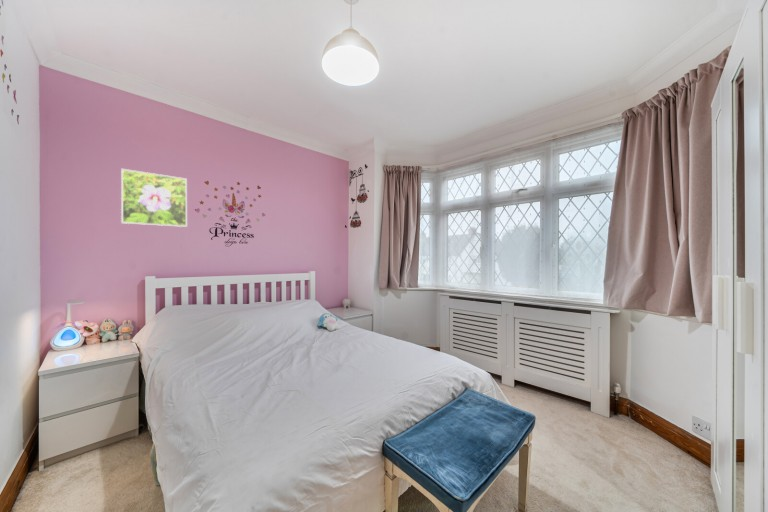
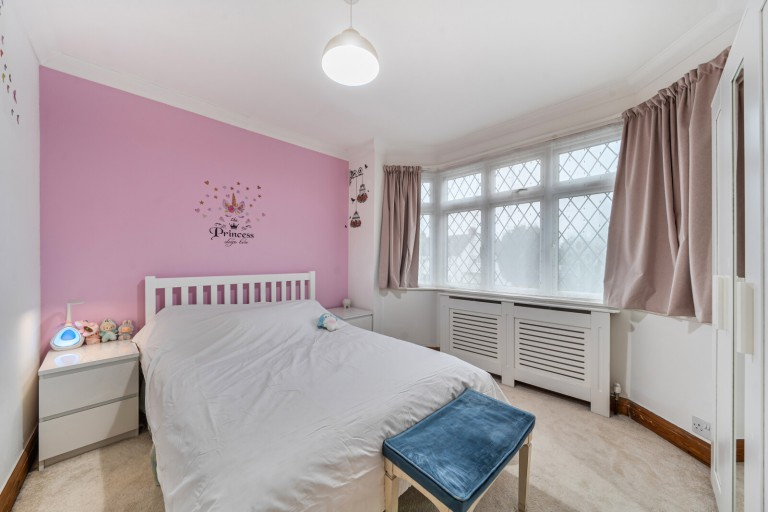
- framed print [120,168,188,228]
